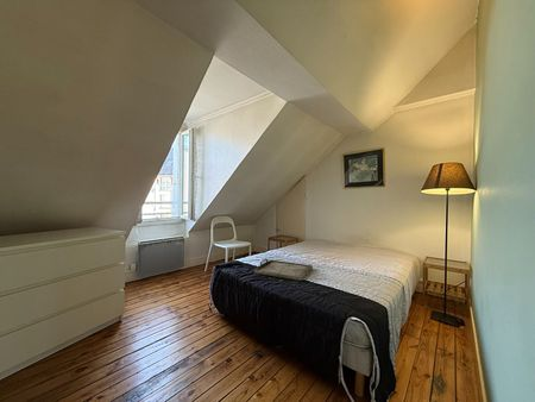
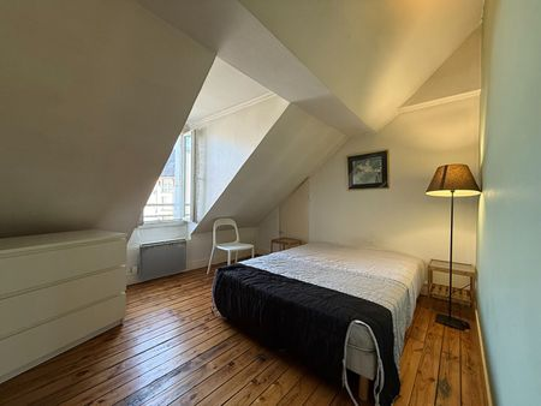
- serving tray [253,258,314,282]
